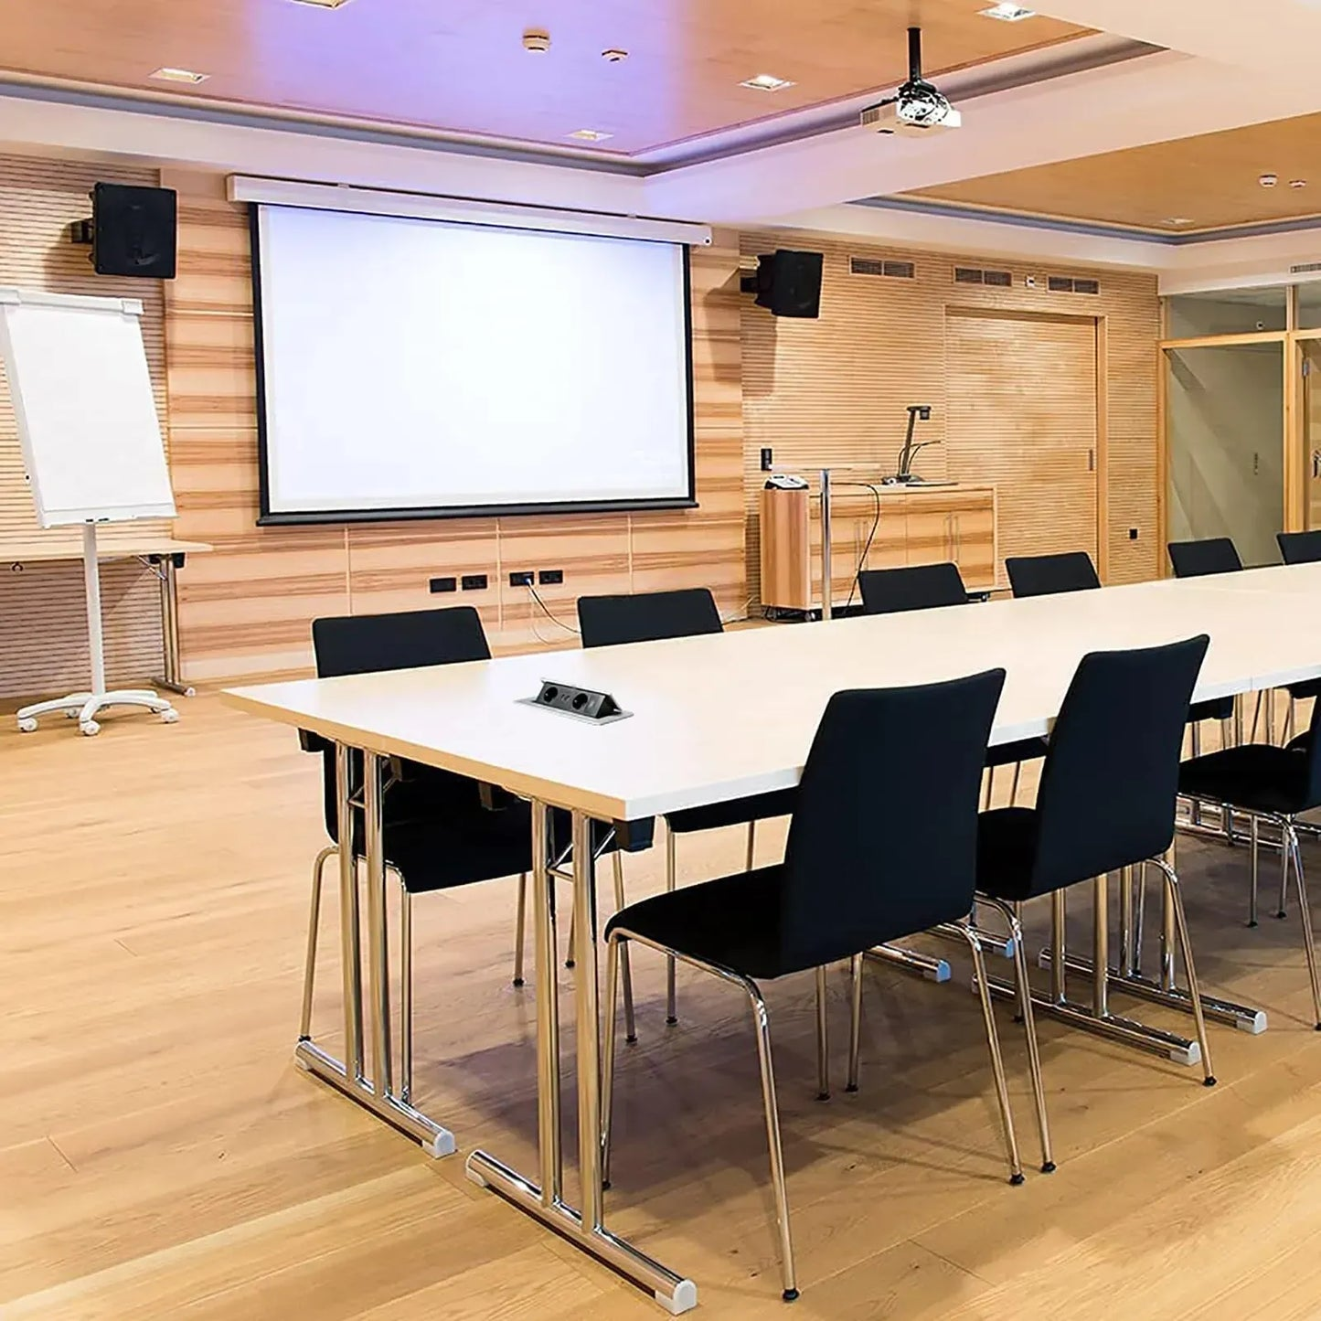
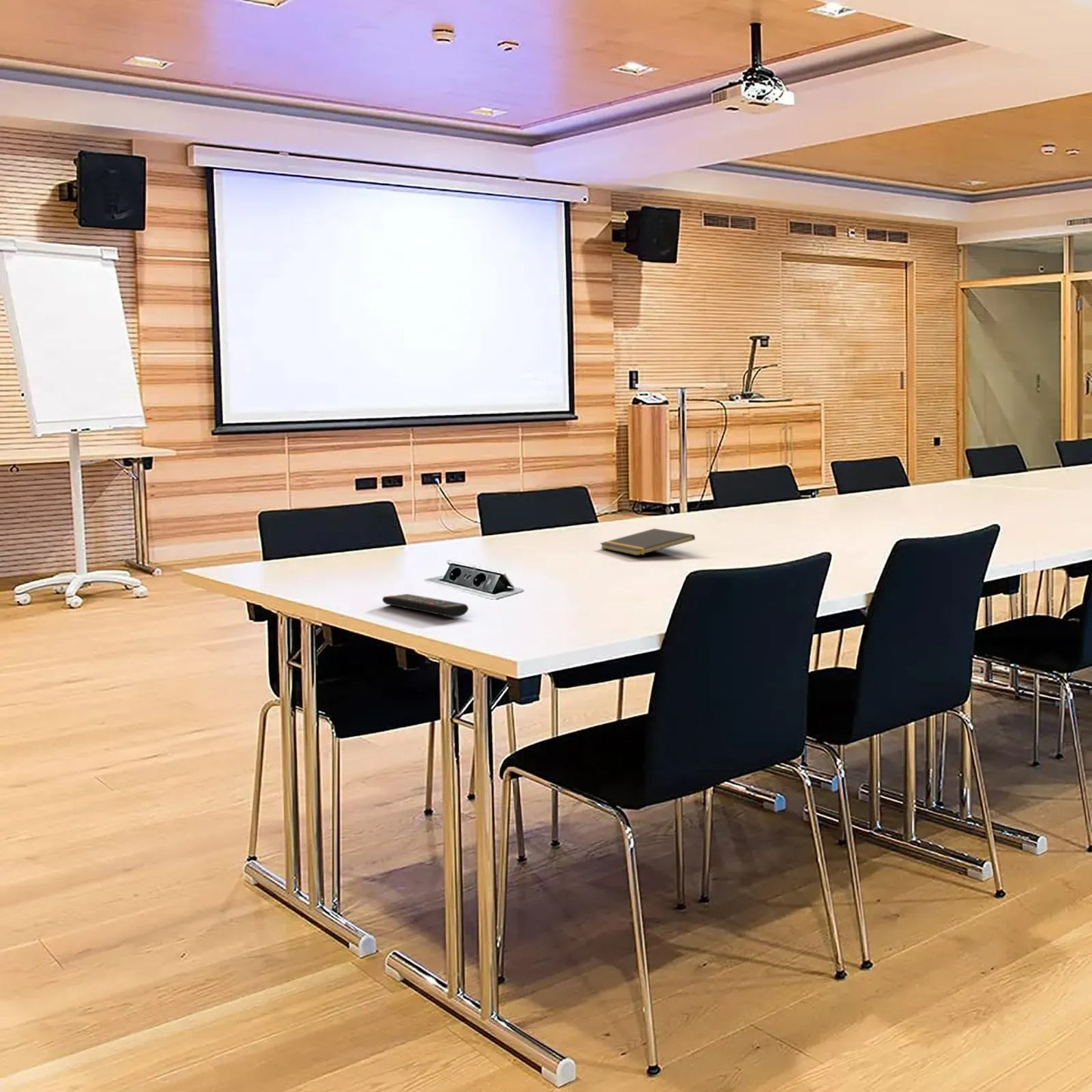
+ notepad [599,527,696,556]
+ remote control [382,593,469,618]
